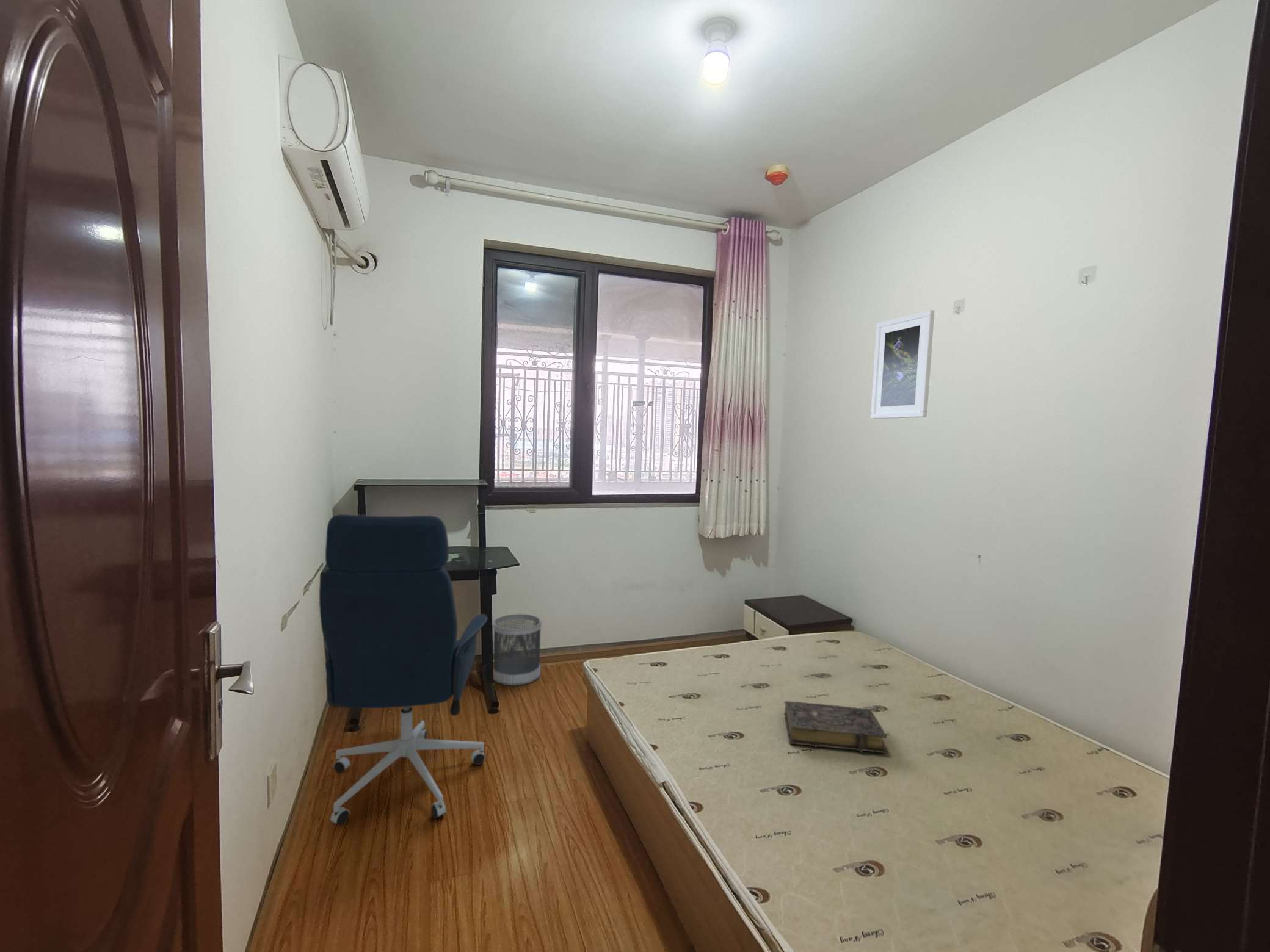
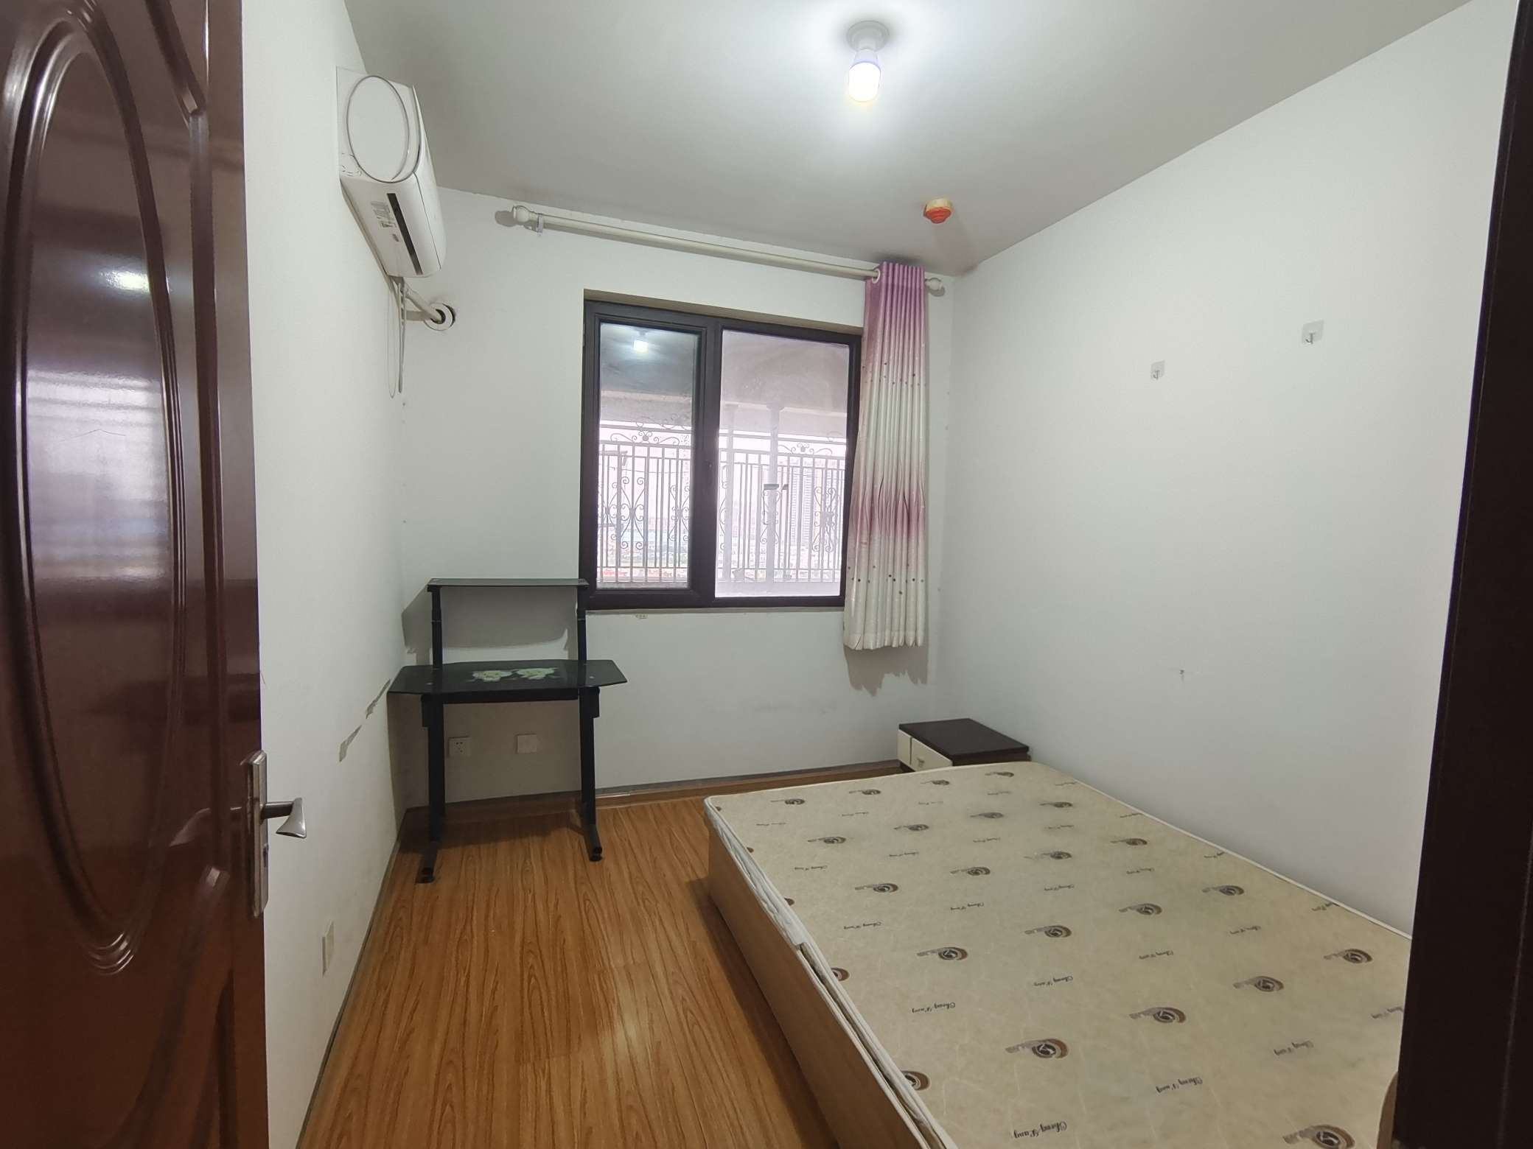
- book [783,701,888,754]
- office chair [319,514,488,826]
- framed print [870,309,935,419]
- wastebasket [492,613,542,687]
